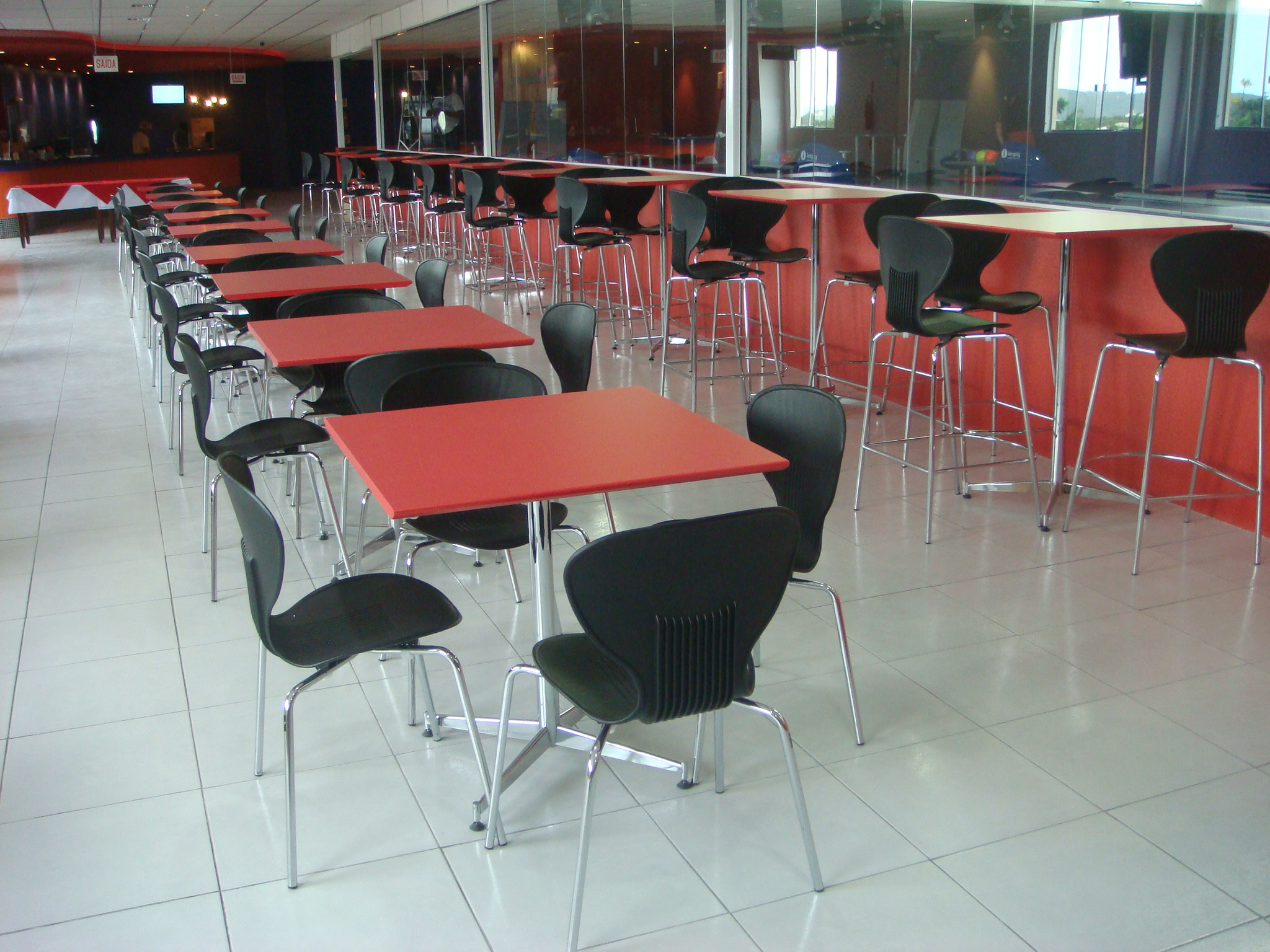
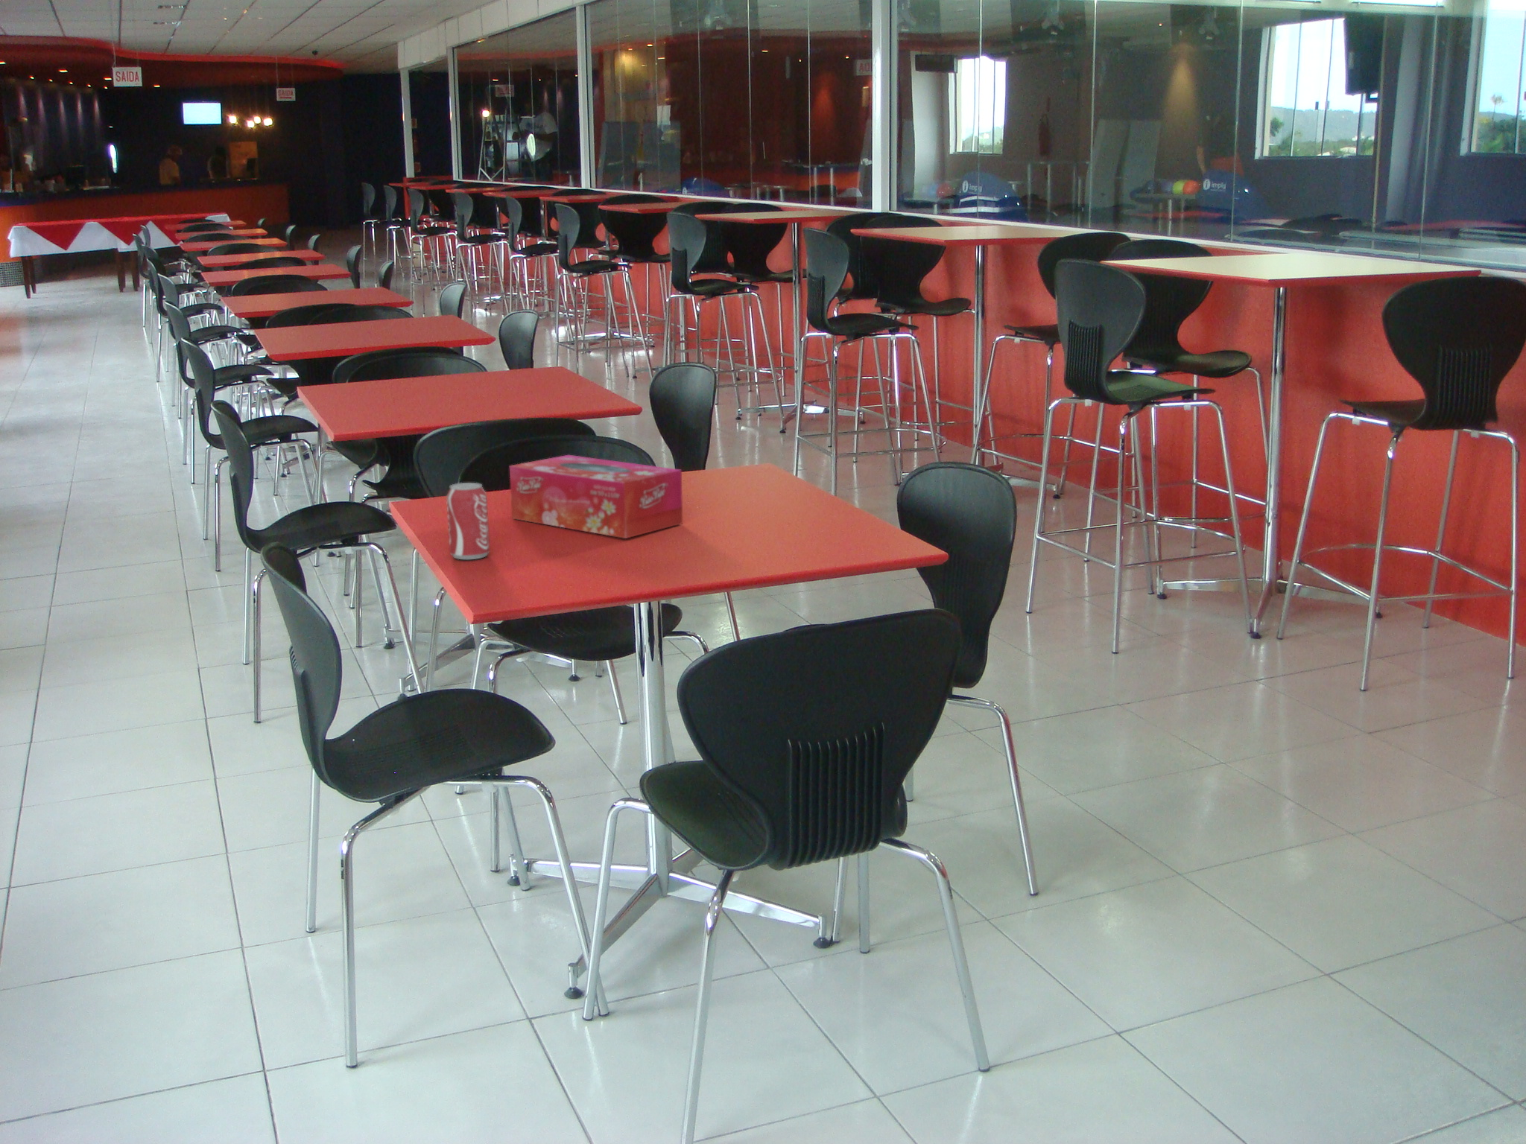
+ tissue box [509,454,684,540]
+ beverage can [446,482,491,560]
